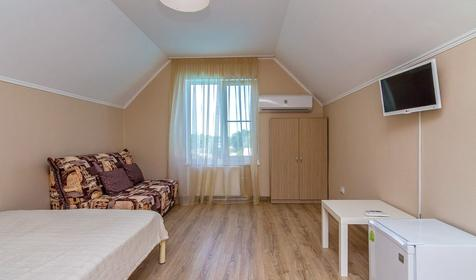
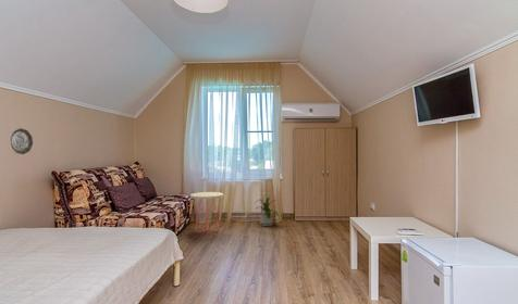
+ decorative plate [10,127,34,155]
+ side table [189,191,224,233]
+ house plant [254,197,280,227]
